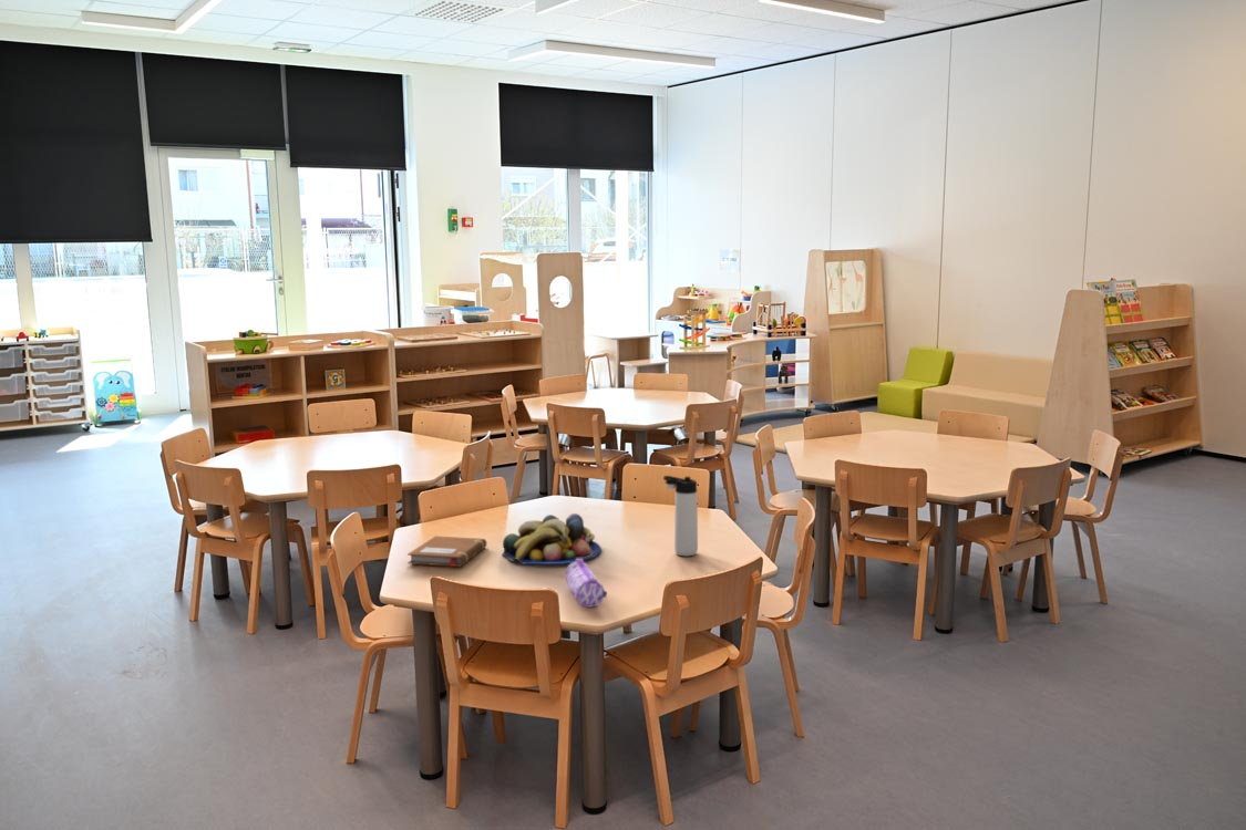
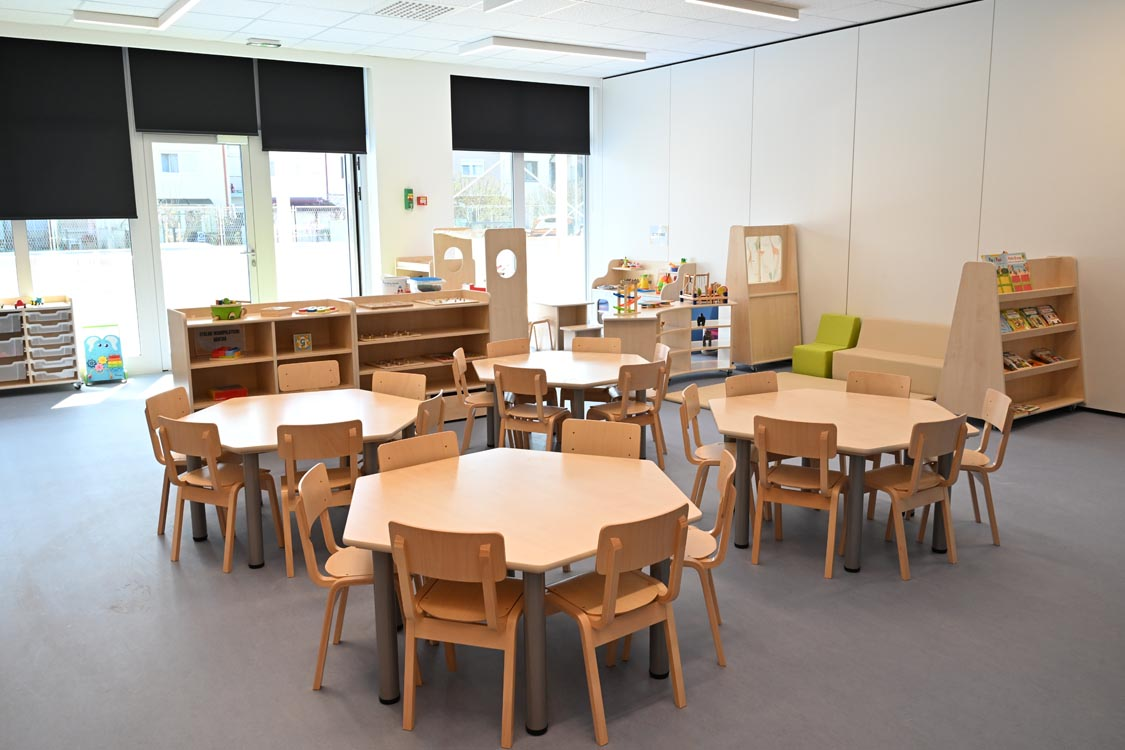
- notebook [406,535,487,568]
- thermos bottle [662,475,699,557]
- pencil case [565,558,608,609]
- fruit bowl [501,512,603,566]
